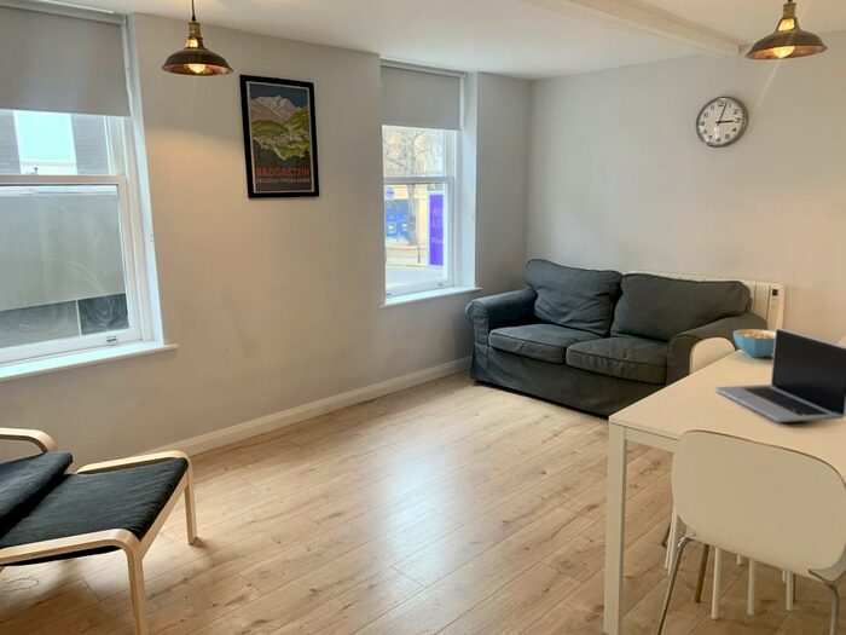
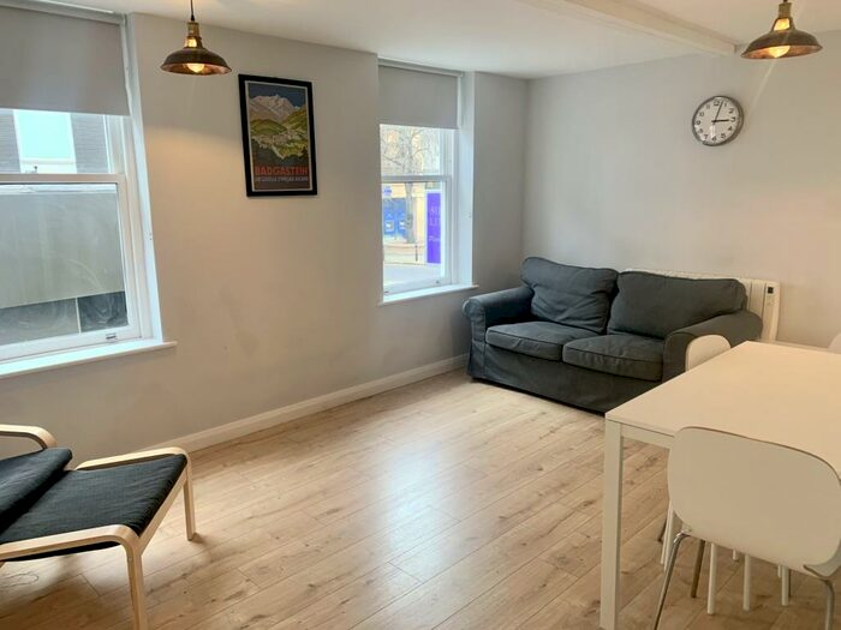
- laptop [714,327,846,423]
- cereal bowl [732,328,776,359]
